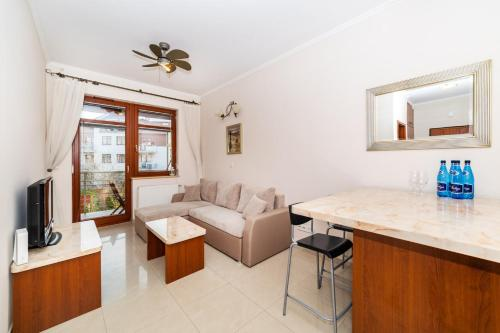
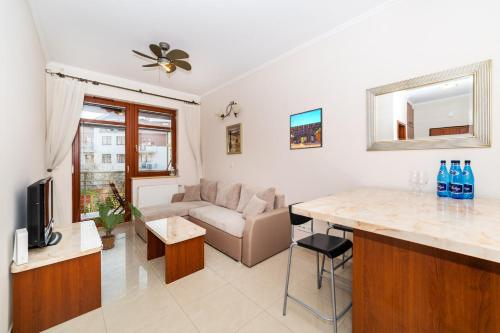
+ house plant [92,201,143,251]
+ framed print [289,107,323,151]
